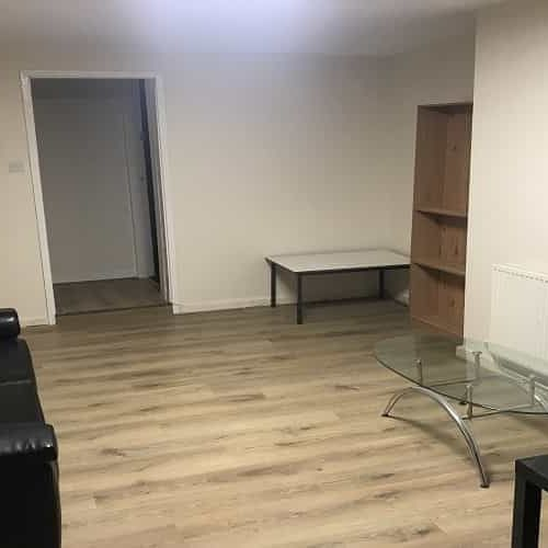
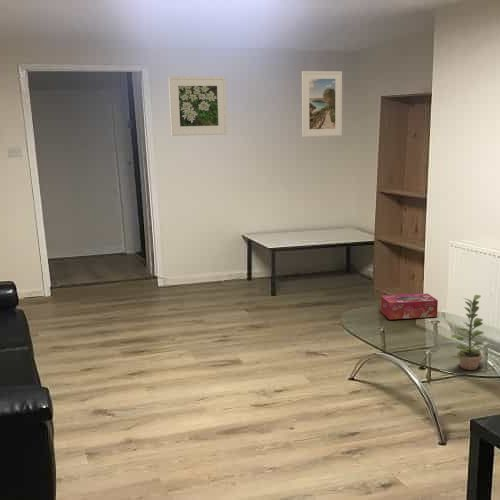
+ plant [450,294,485,371]
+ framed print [301,70,343,138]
+ tissue box [380,293,439,320]
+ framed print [168,75,228,137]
